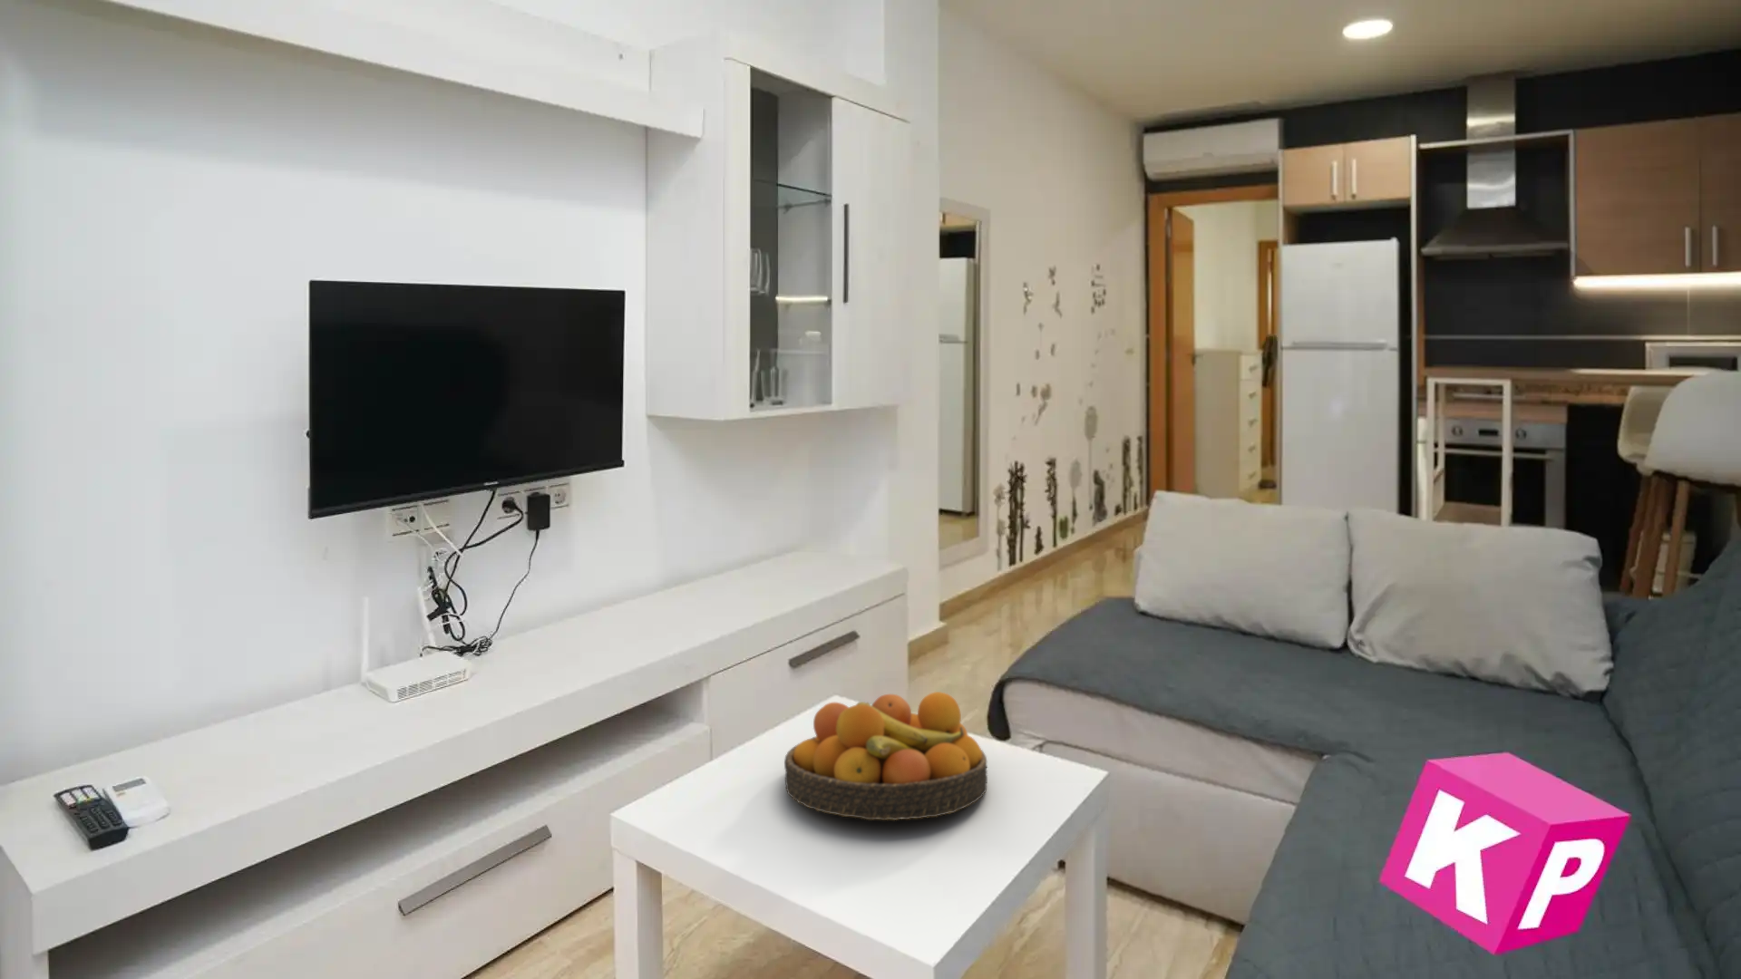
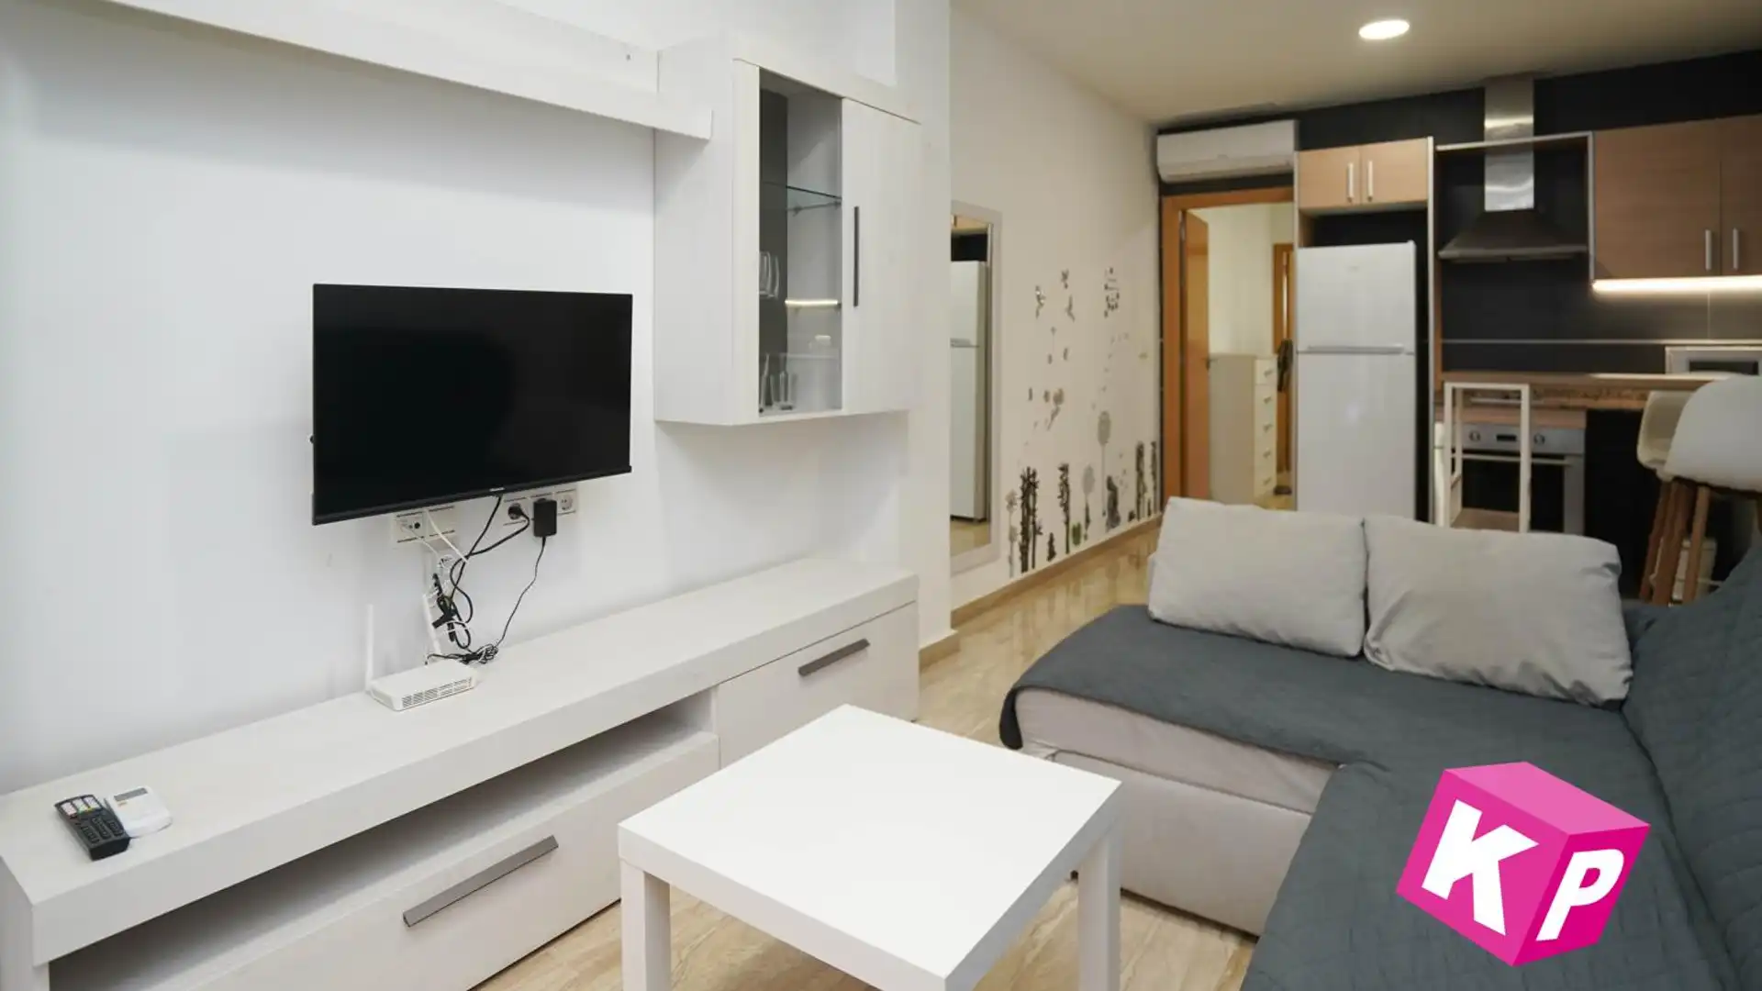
- fruit bowl [783,691,989,821]
